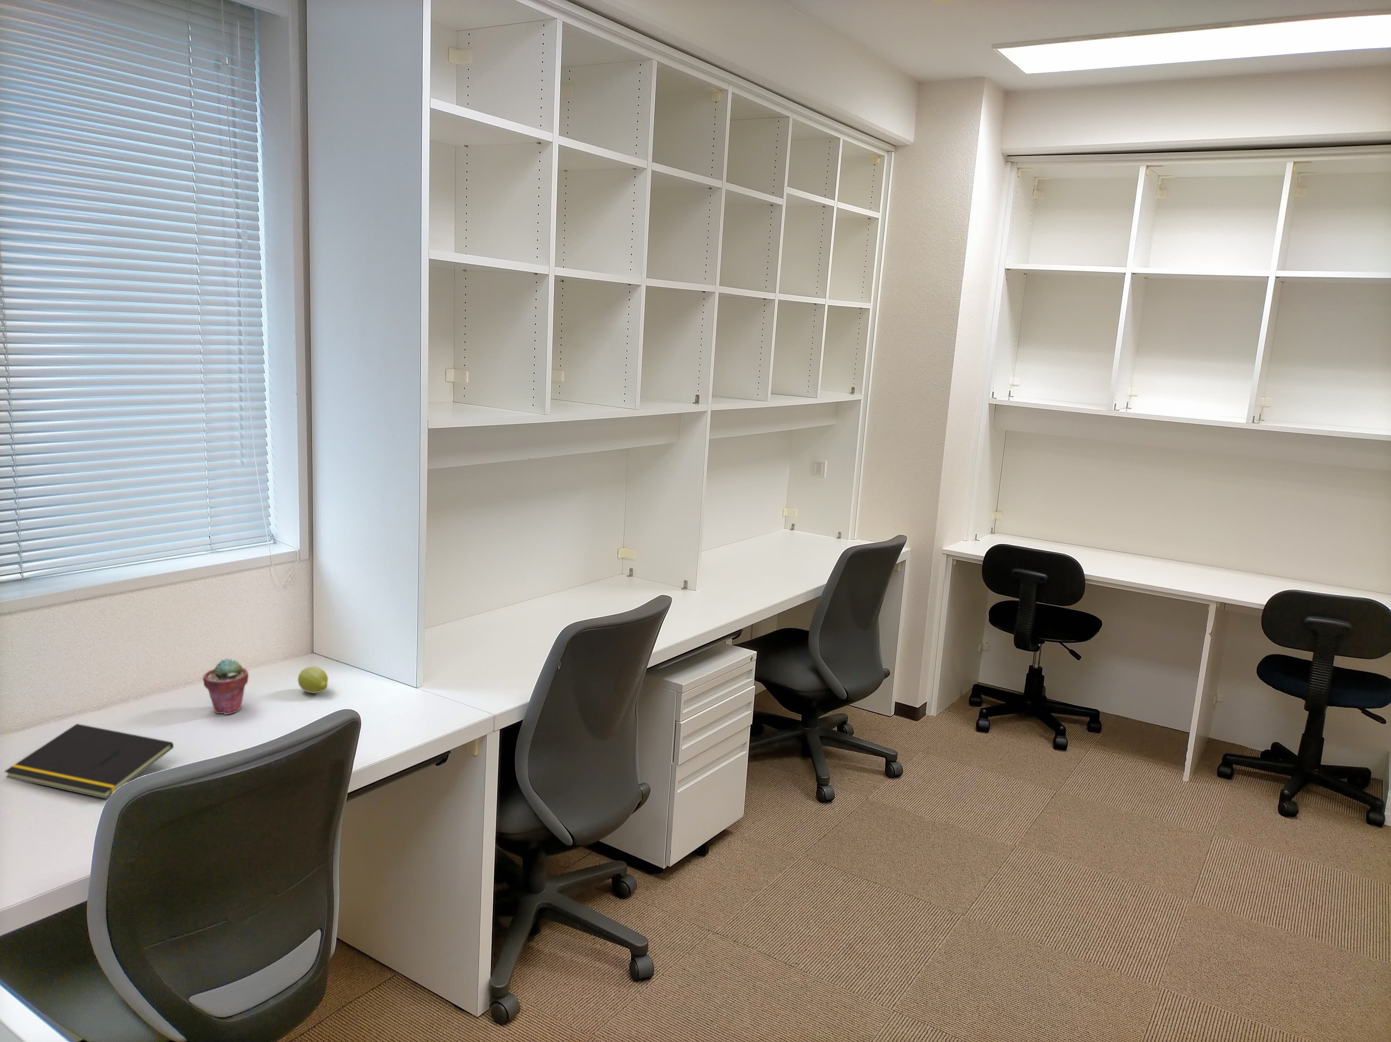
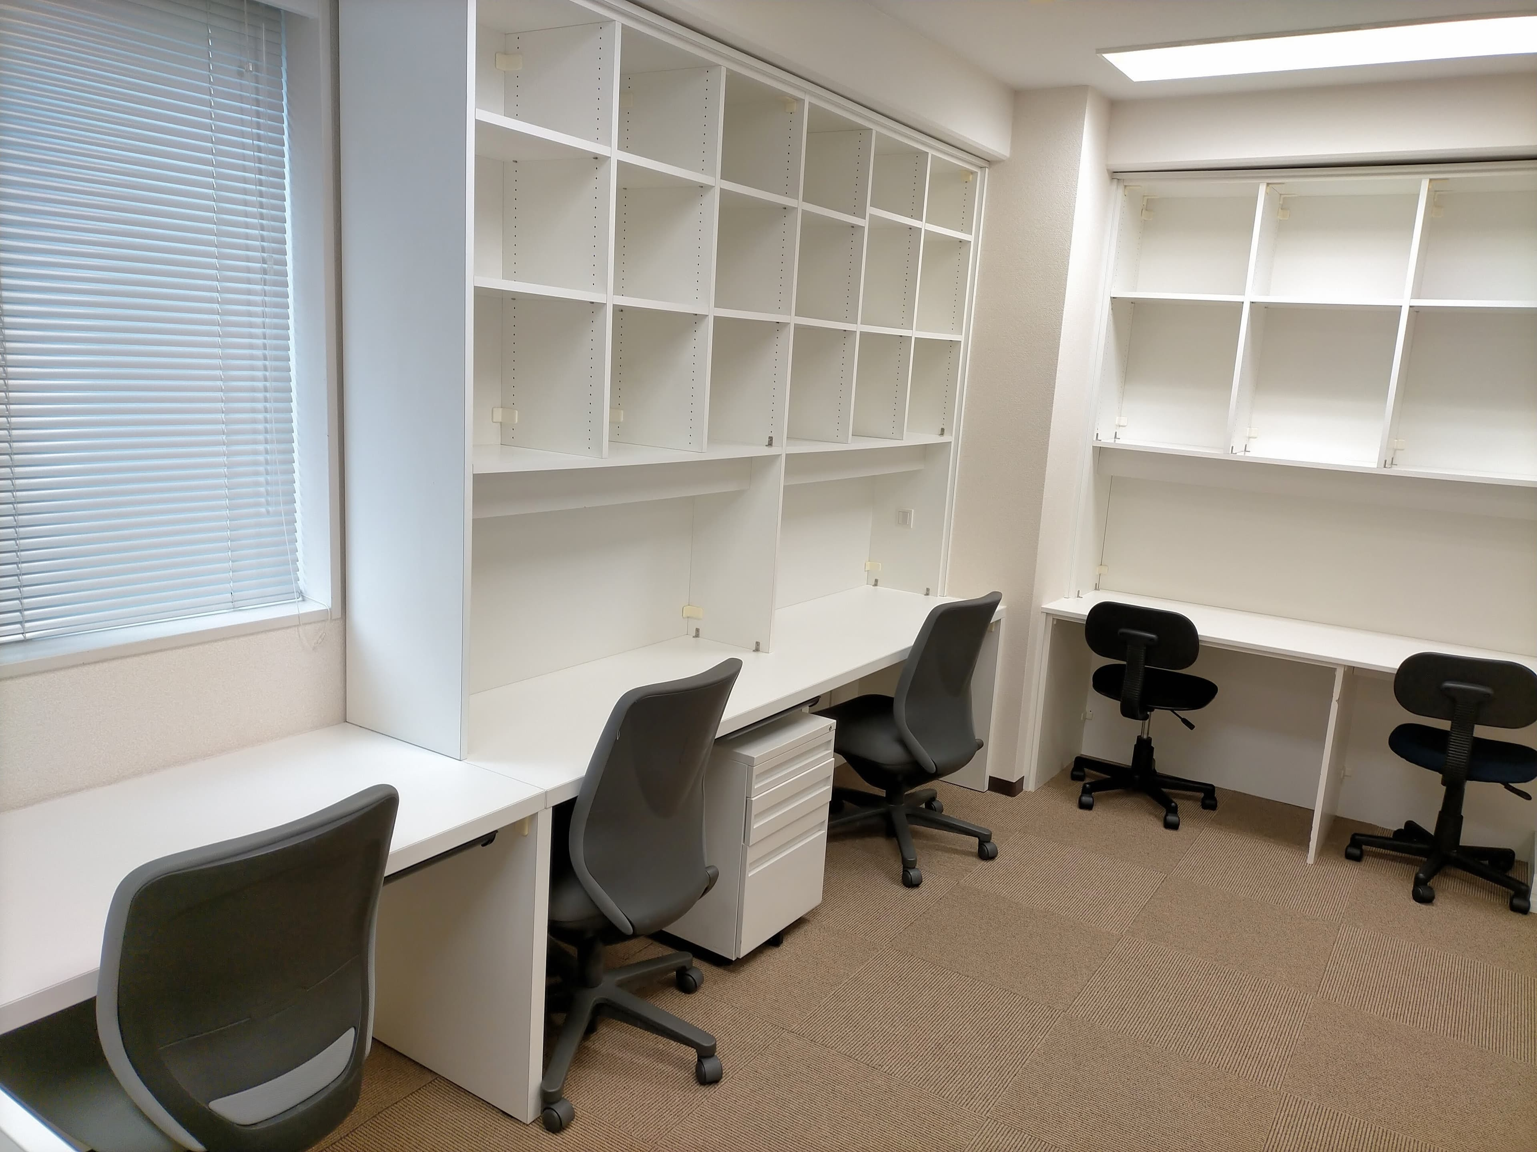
- potted succulent [203,658,249,715]
- notepad [4,723,174,799]
- fruit [298,667,329,694]
